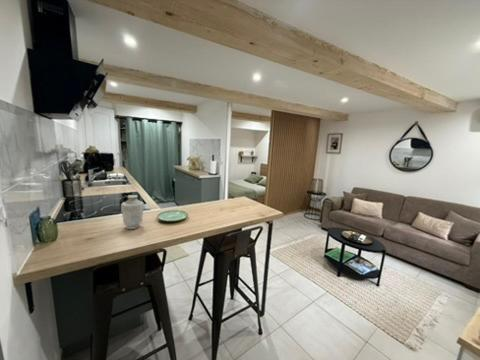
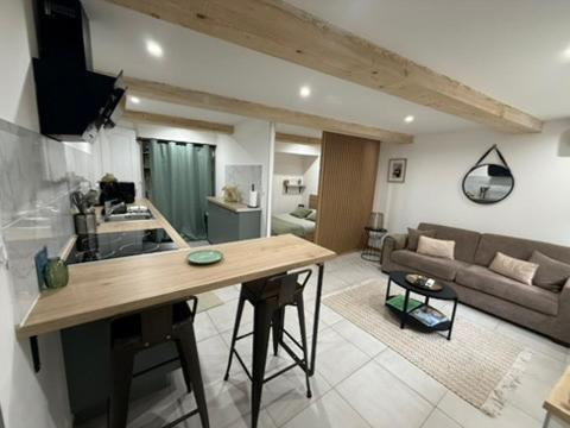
- vase [120,194,145,230]
